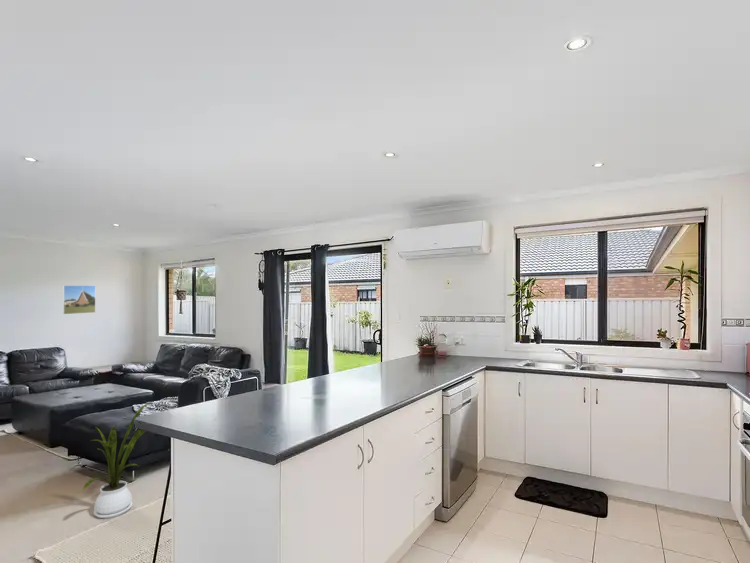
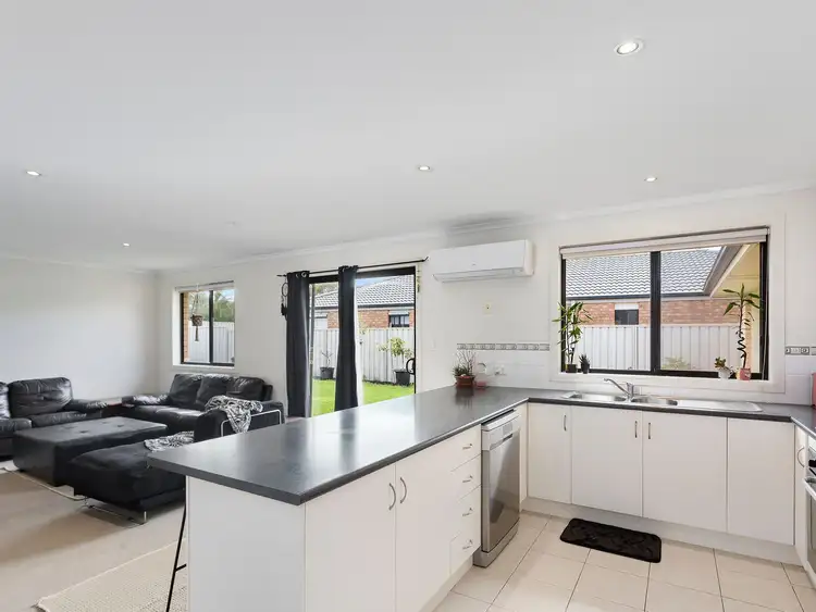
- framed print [62,284,97,315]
- house plant [81,401,152,519]
